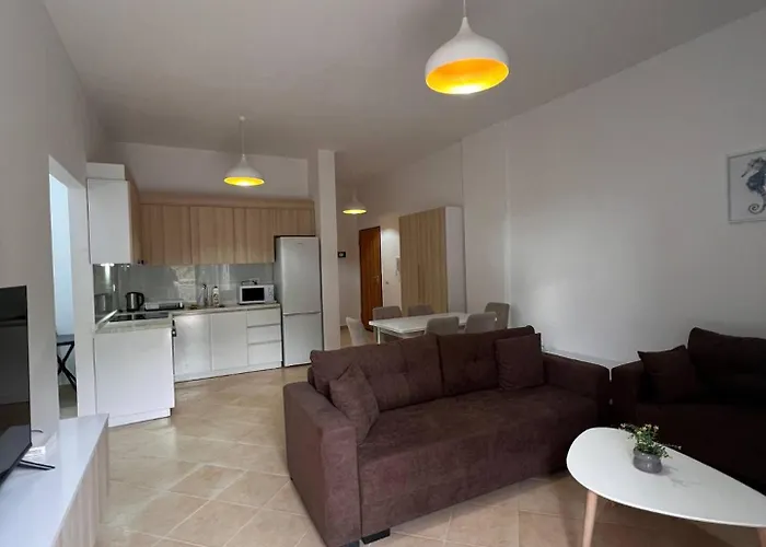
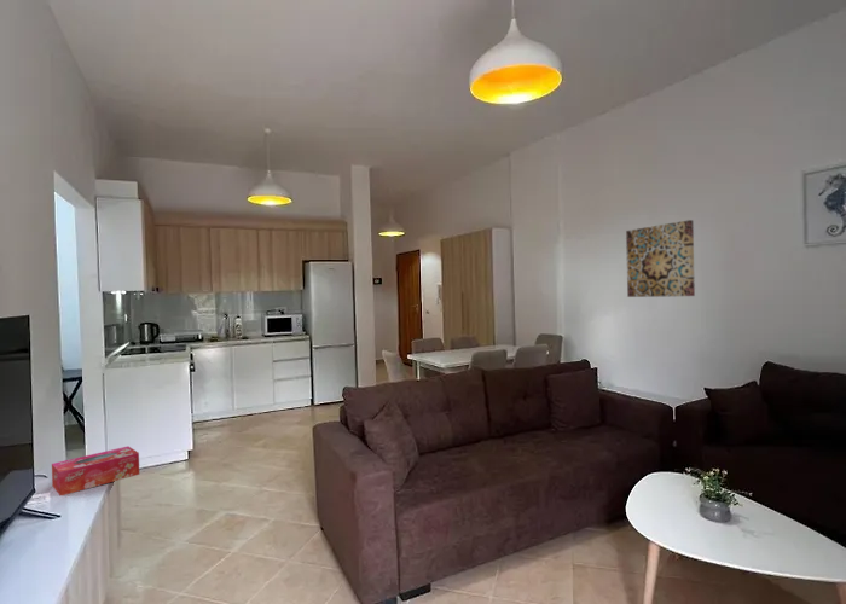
+ wall art [625,219,696,298]
+ tissue box [51,445,140,496]
